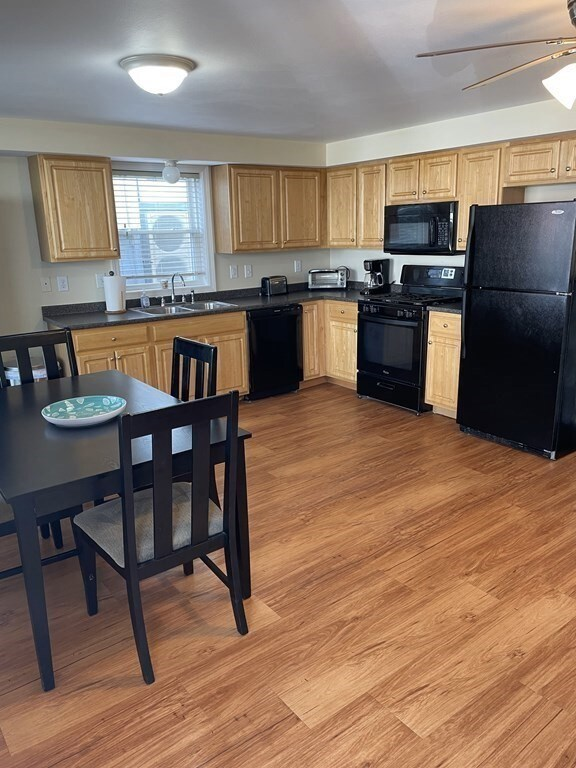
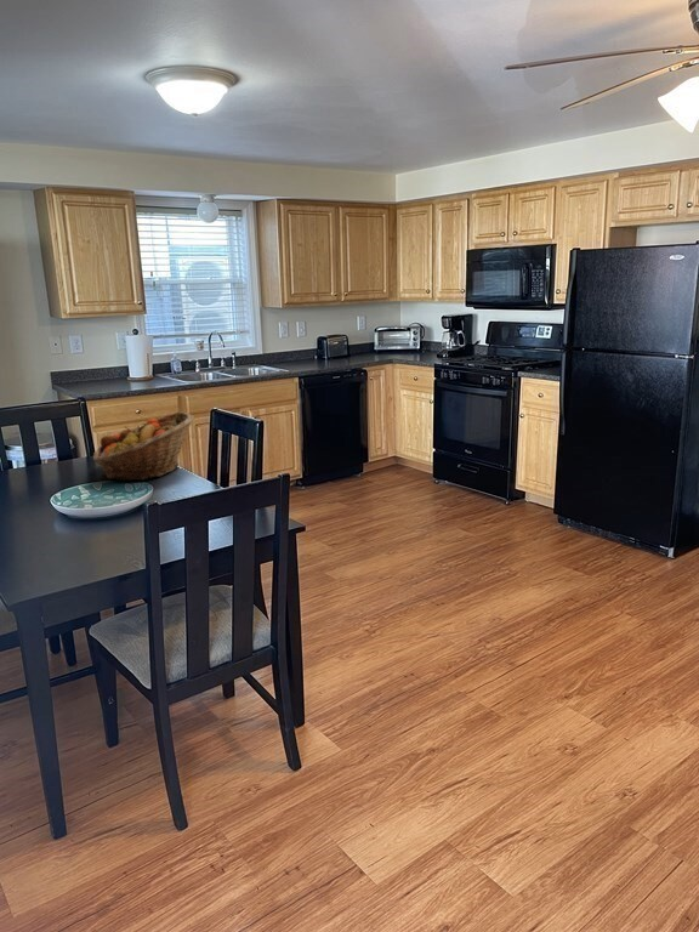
+ fruit basket [92,410,195,482]
